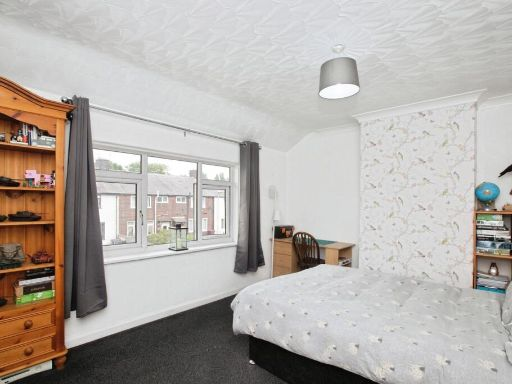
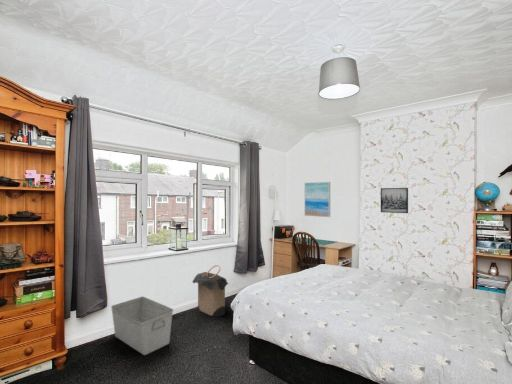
+ laundry hamper [192,264,230,318]
+ wall art [380,187,409,214]
+ storage bin [110,296,174,356]
+ wall art [303,181,331,218]
